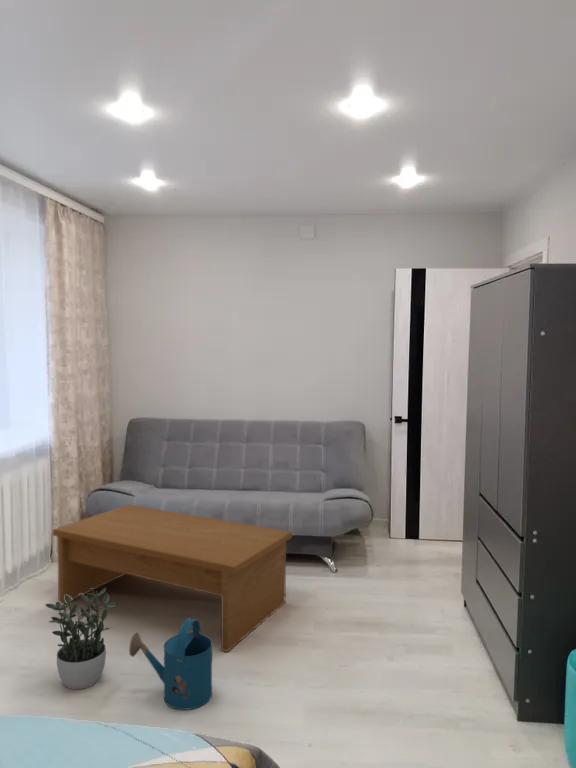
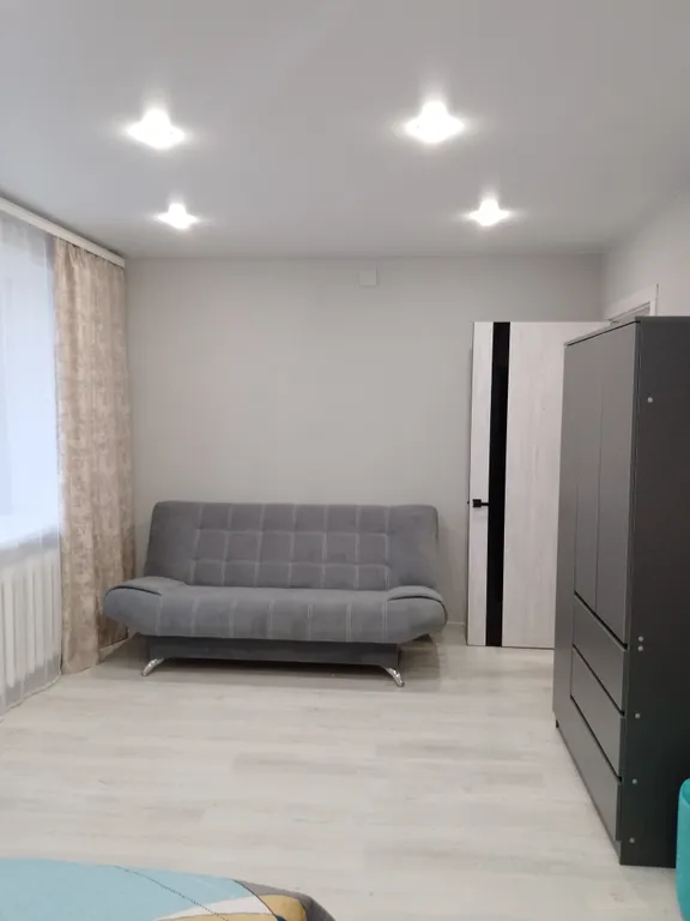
- coffee table [52,503,293,653]
- watering can [128,617,214,711]
- potted plant [44,586,120,690]
